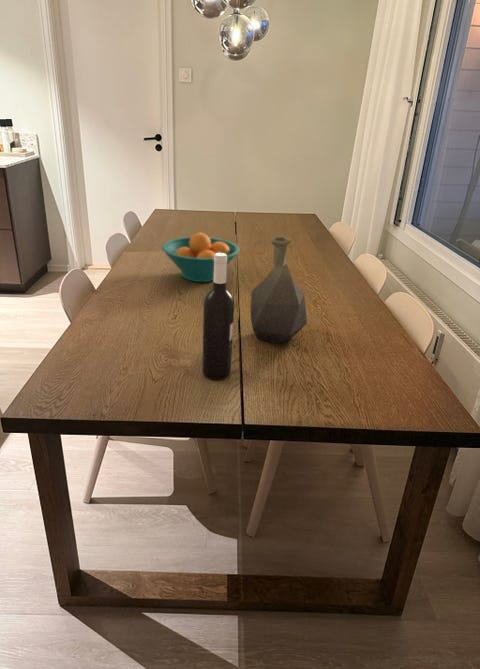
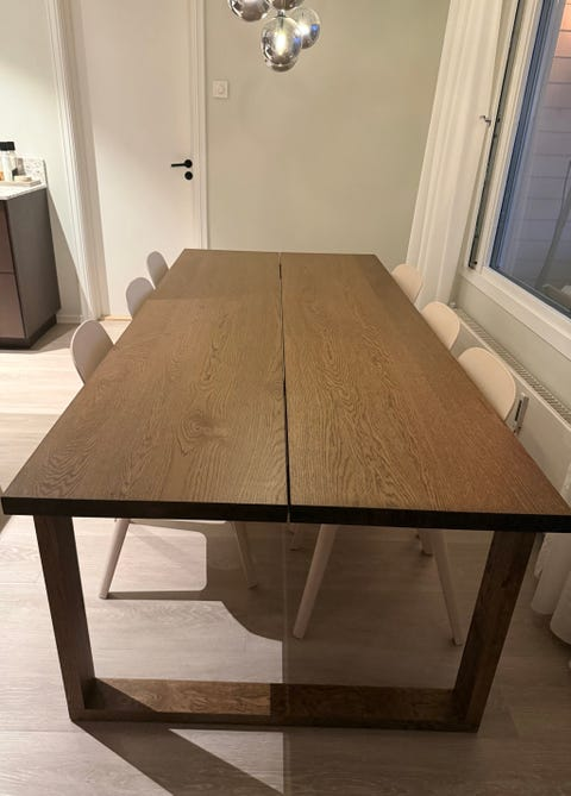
- wine bottle [201,253,235,381]
- fruit bowl [161,232,241,283]
- vase [250,236,308,345]
